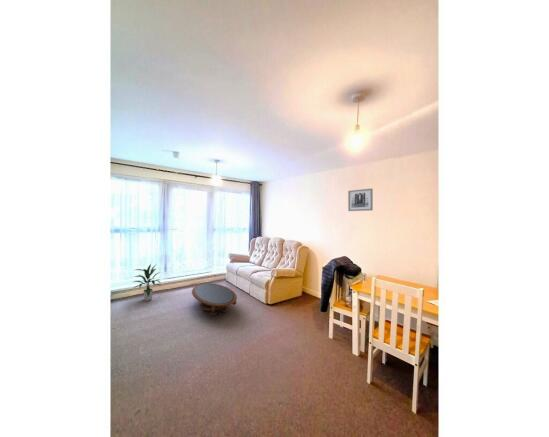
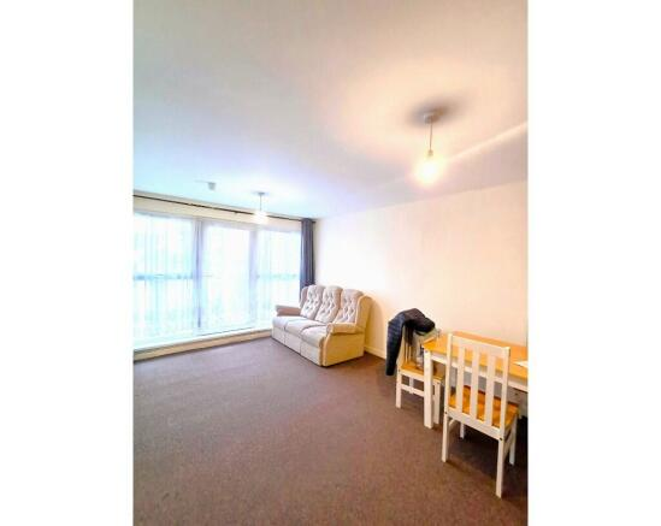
- wall art [347,187,374,212]
- coffee table [191,282,238,316]
- indoor plant [133,263,162,302]
